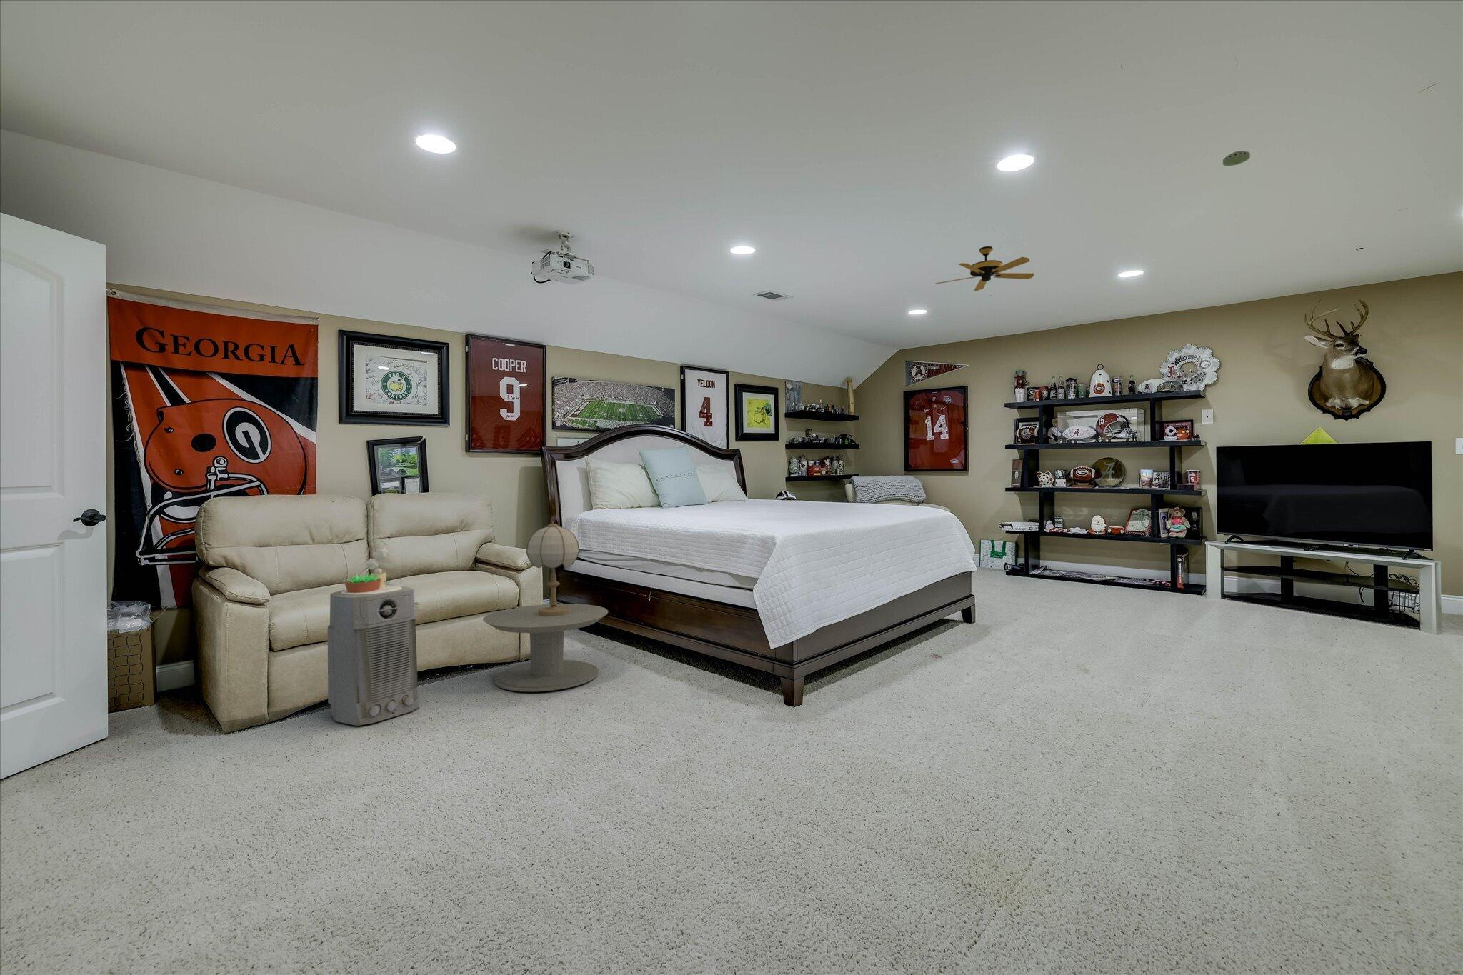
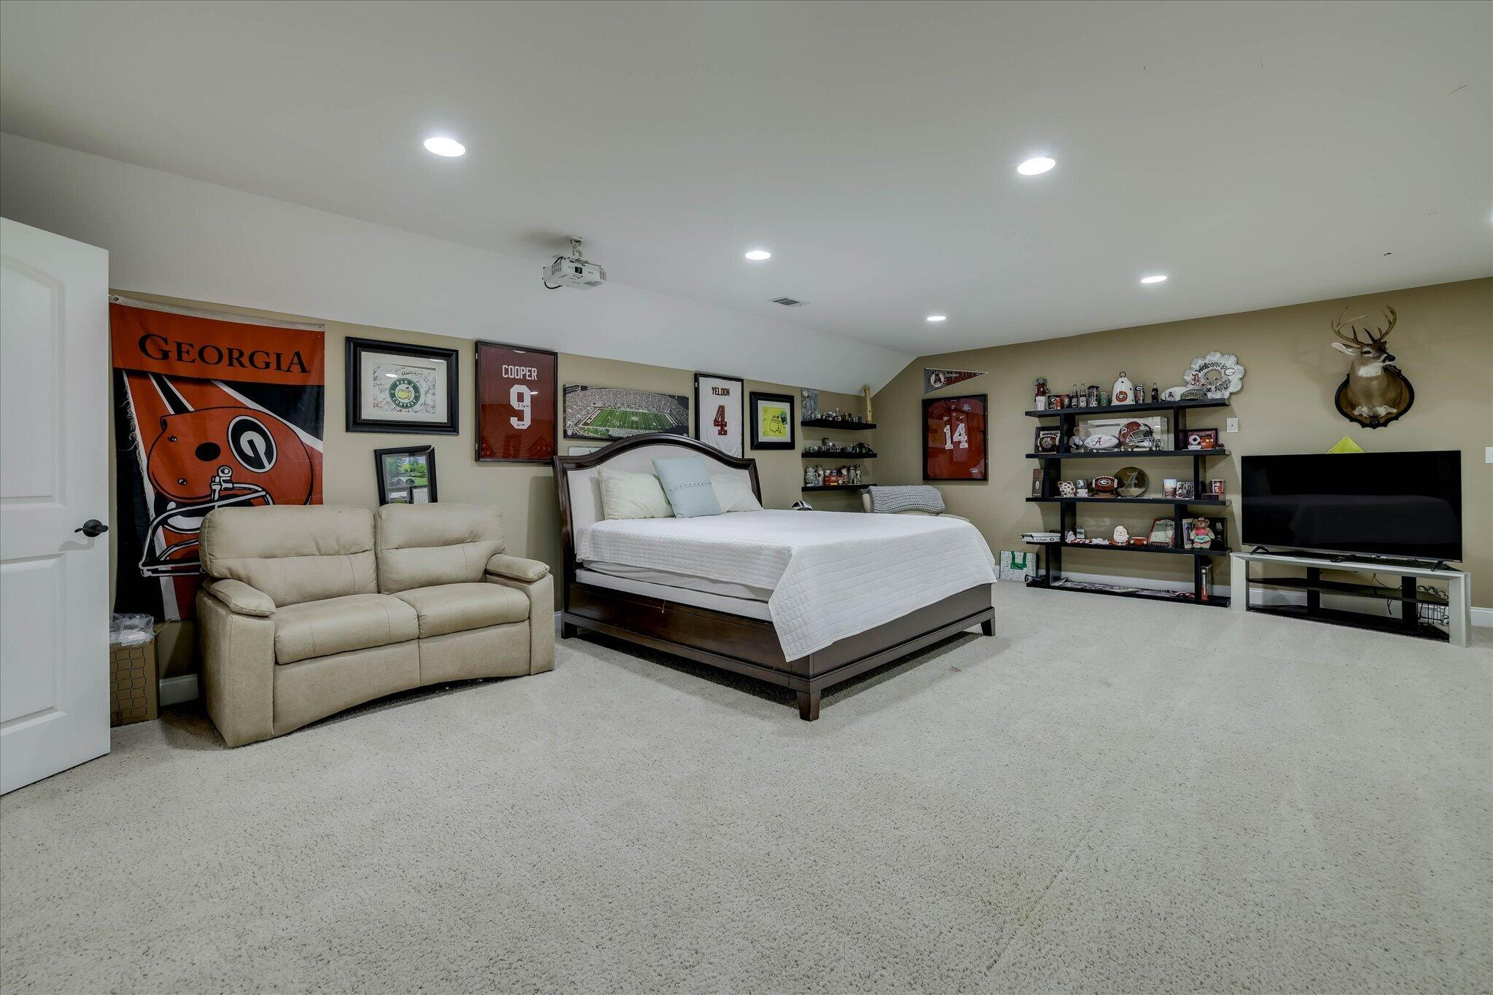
- ceiling fan [934,246,1036,297]
- smoke detector [1223,150,1251,166]
- air purifier [327,585,420,727]
- table lamp [525,521,580,616]
- succulent plant [342,542,402,594]
- side table [482,603,609,693]
